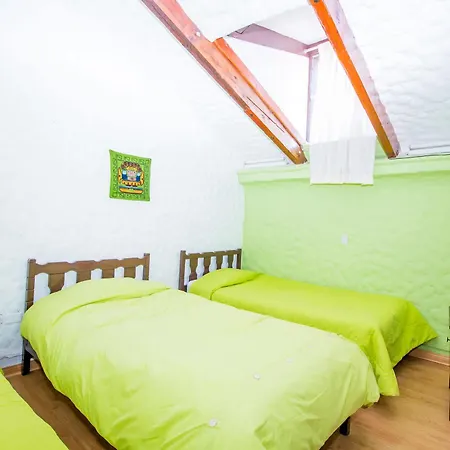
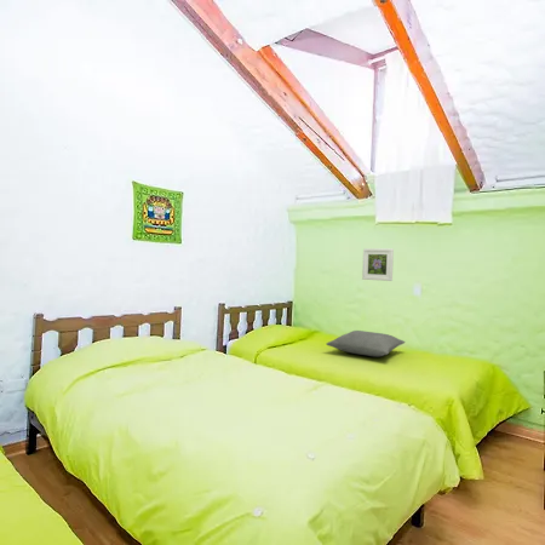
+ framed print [361,247,395,282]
+ pillow [326,329,406,357]
